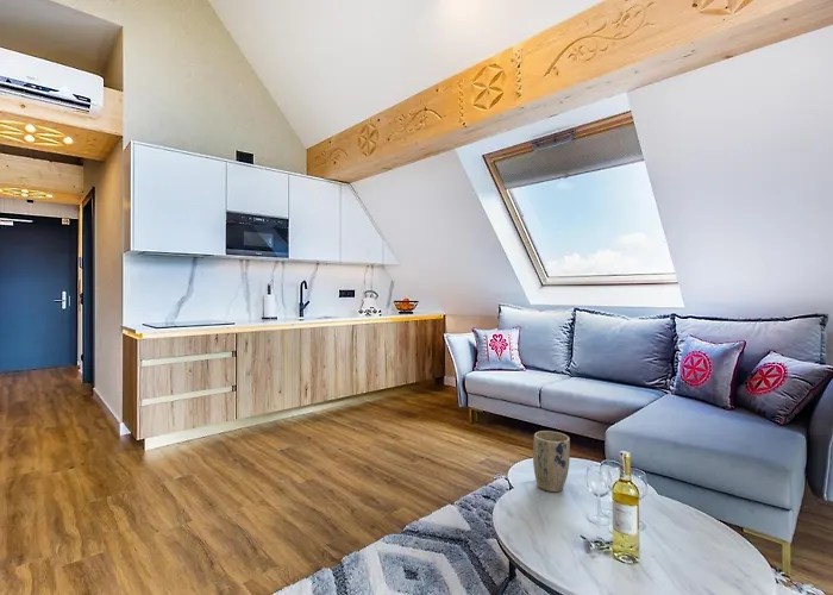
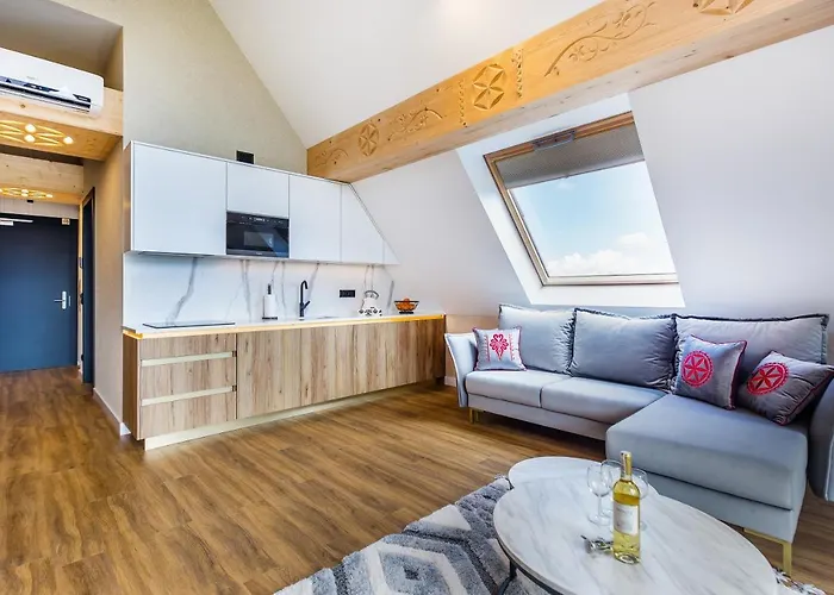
- plant pot [532,430,571,493]
